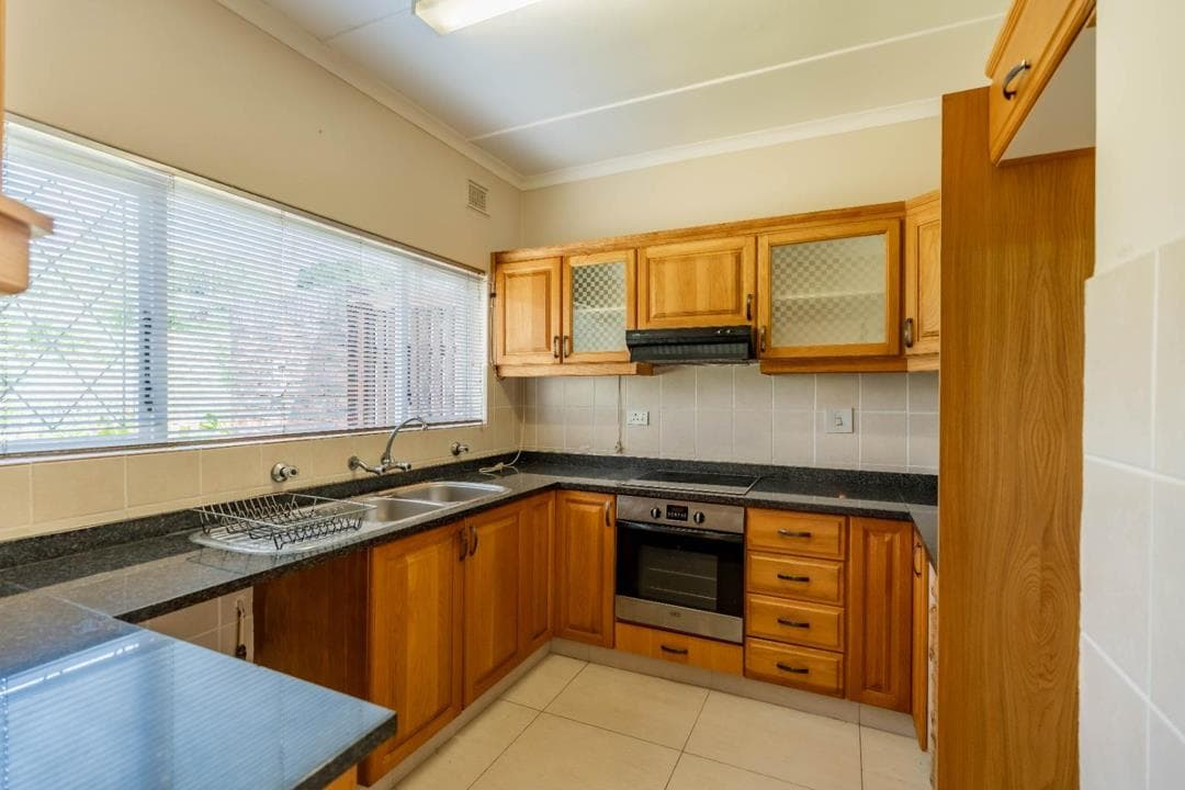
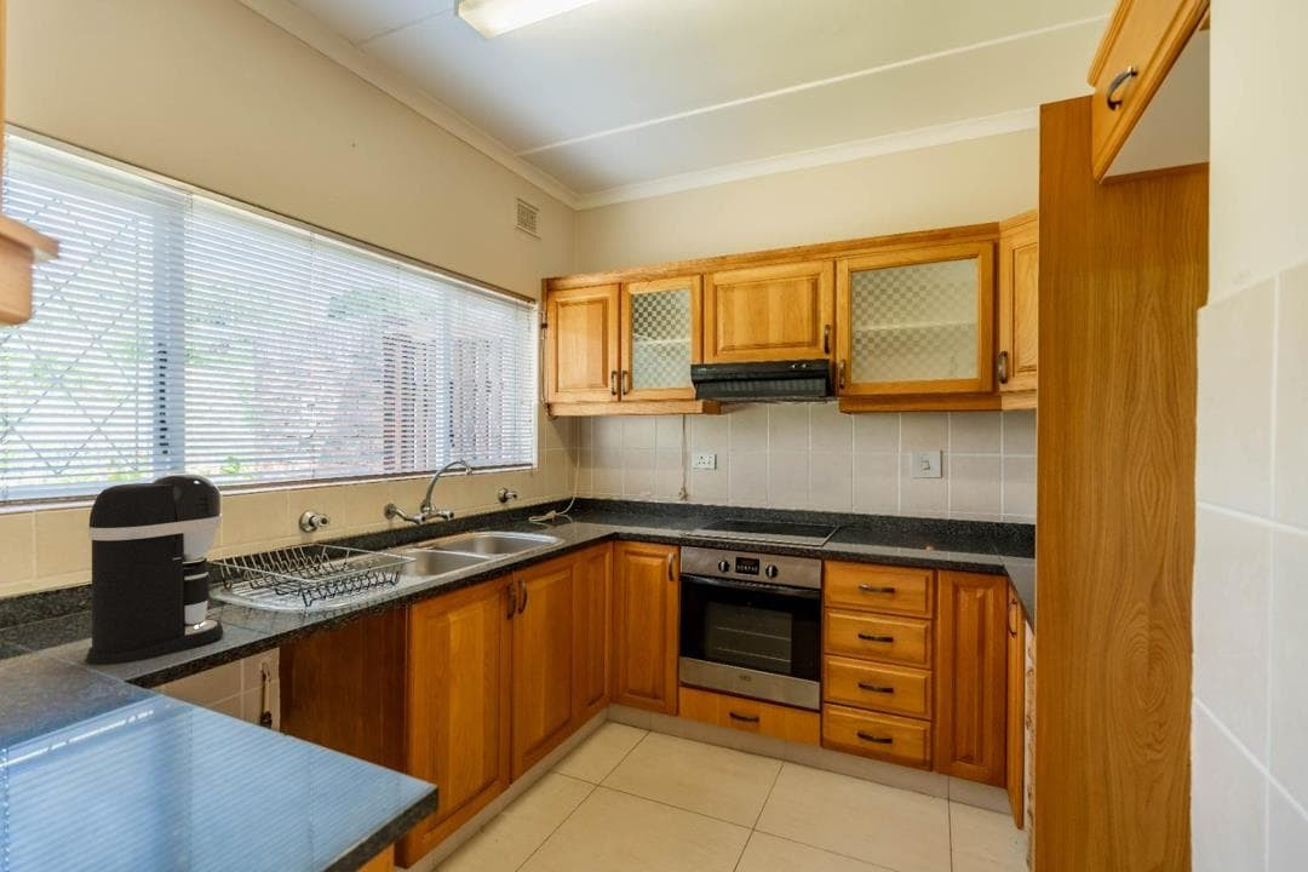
+ coffee maker [85,471,225,666]
